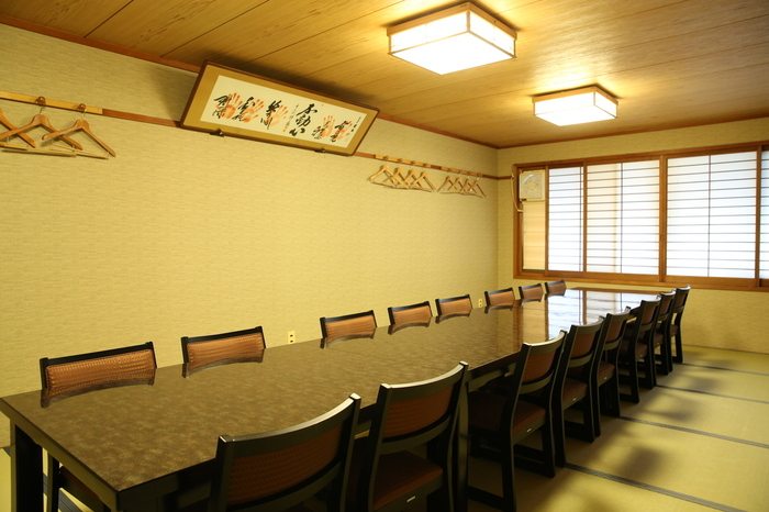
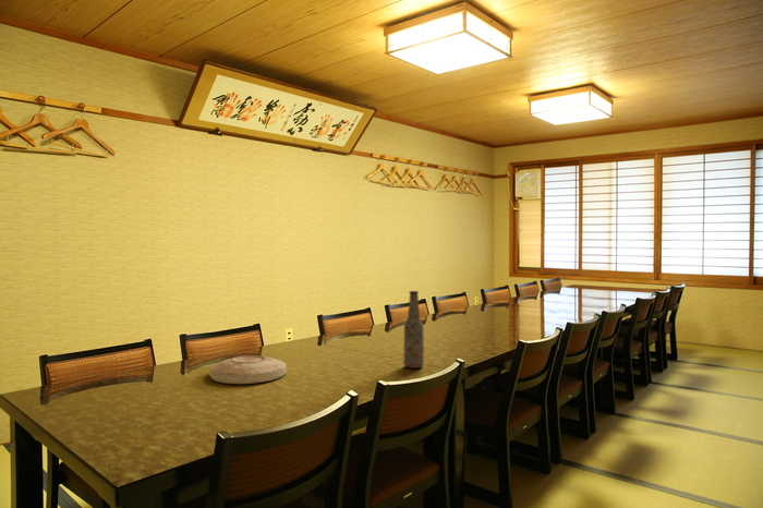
+ plate [208,354,288,385]
+ bottle [402,290,425,370]
